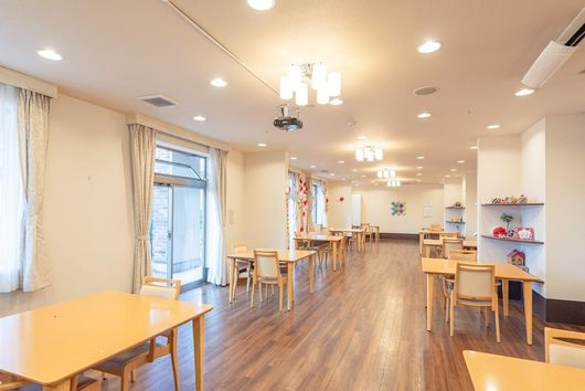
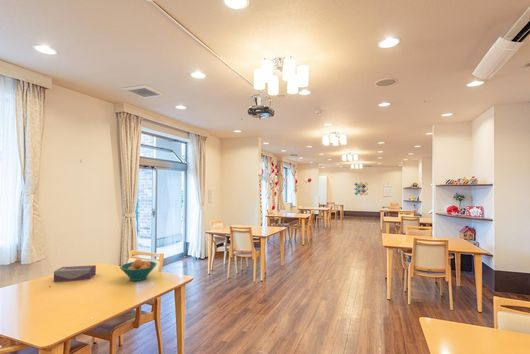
+ fruit bowl [119,258,158,282]
+ tissue box [53,264,97,283]
